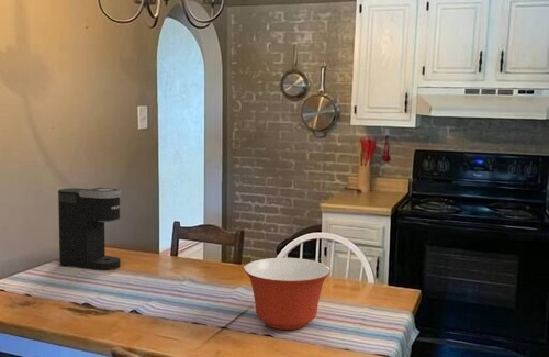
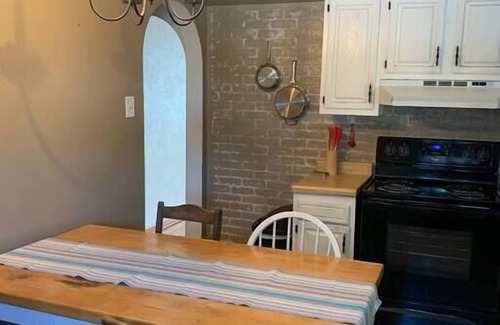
- coffee maker [57,187,122,271]
- mixing bowl [243,257,332,331]
